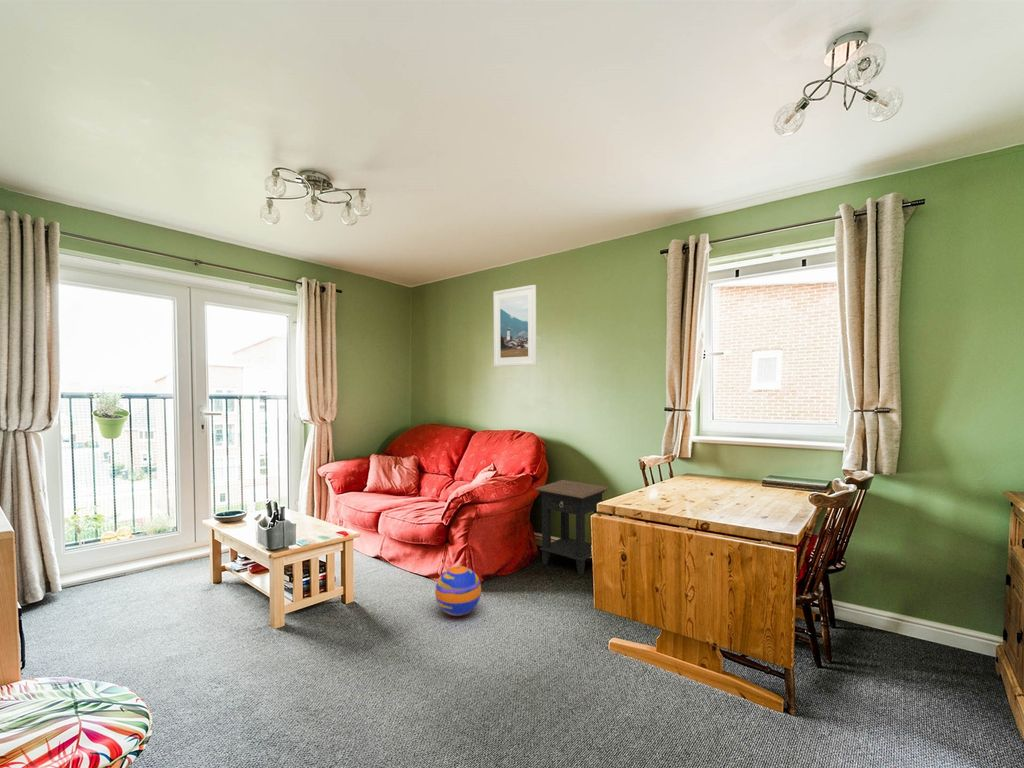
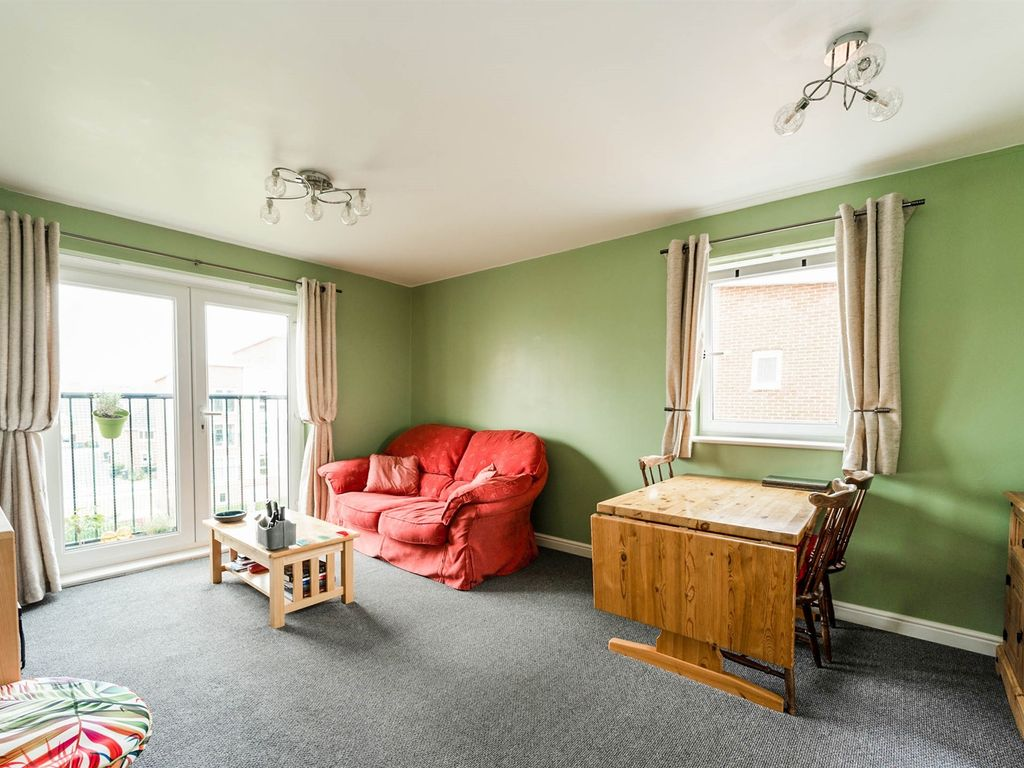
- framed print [492,284,537,367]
- ball [434,565,482,617]
- side table [534,479,610,575]
